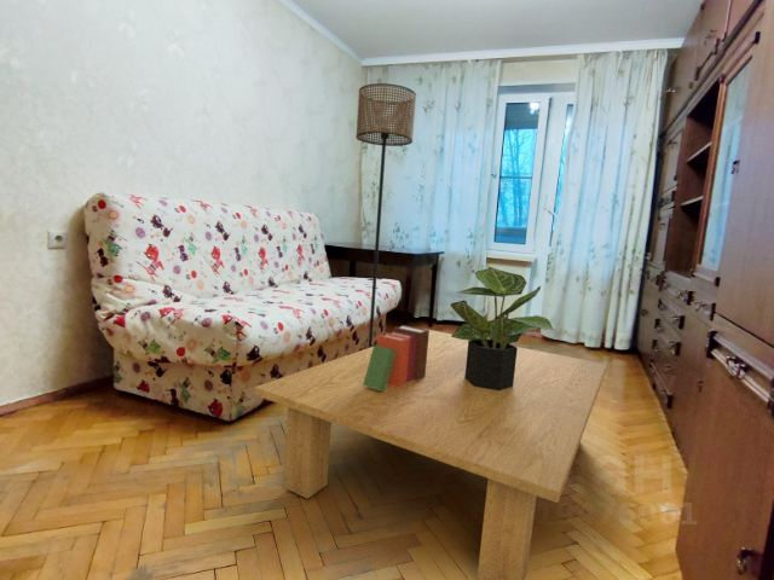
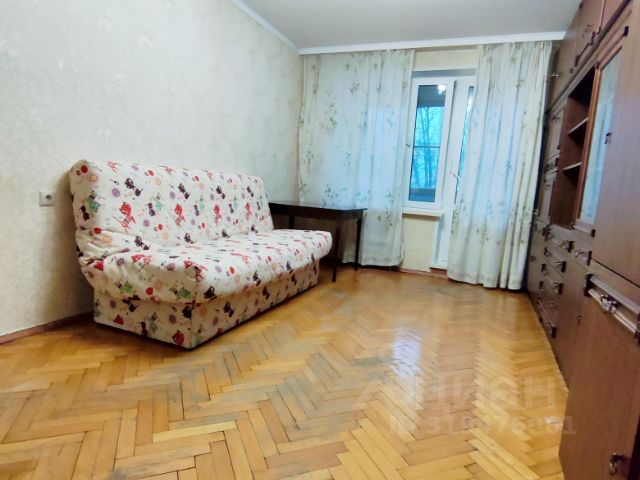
- floor lamp [354,82,417,348]
- books [363,324,429,392]
- coffee table [253,327,608,580]
- potted plant [450,266,555,390]
